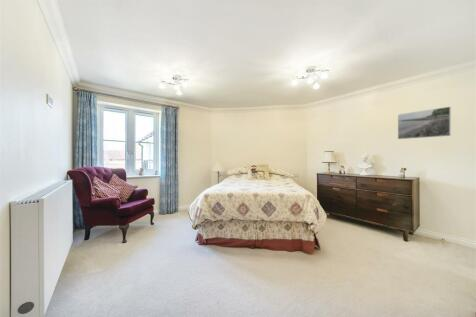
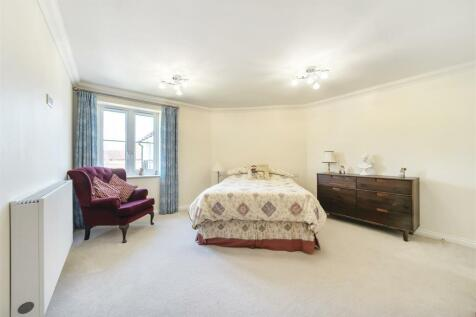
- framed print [397,106,452,140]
